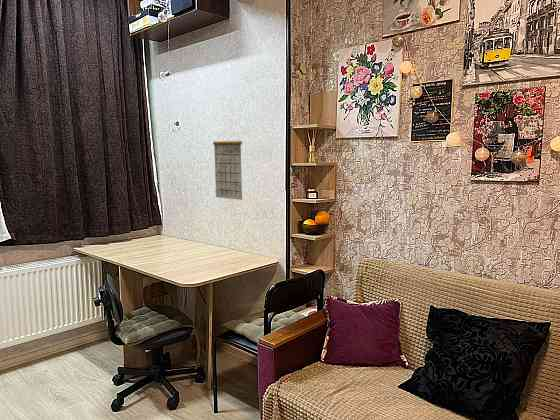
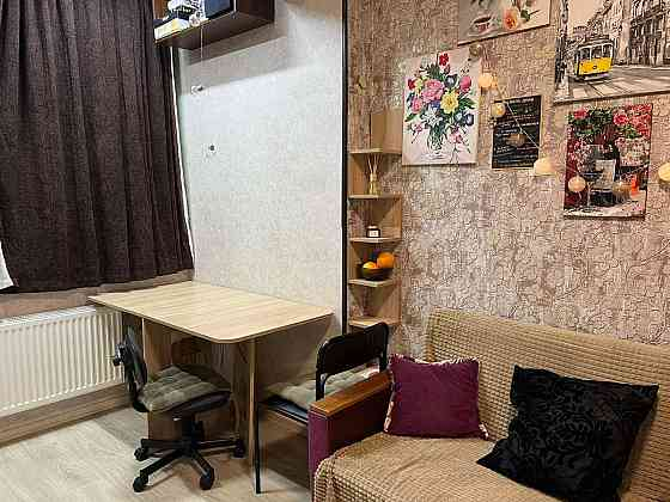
- calendar [212,132,243,201]
